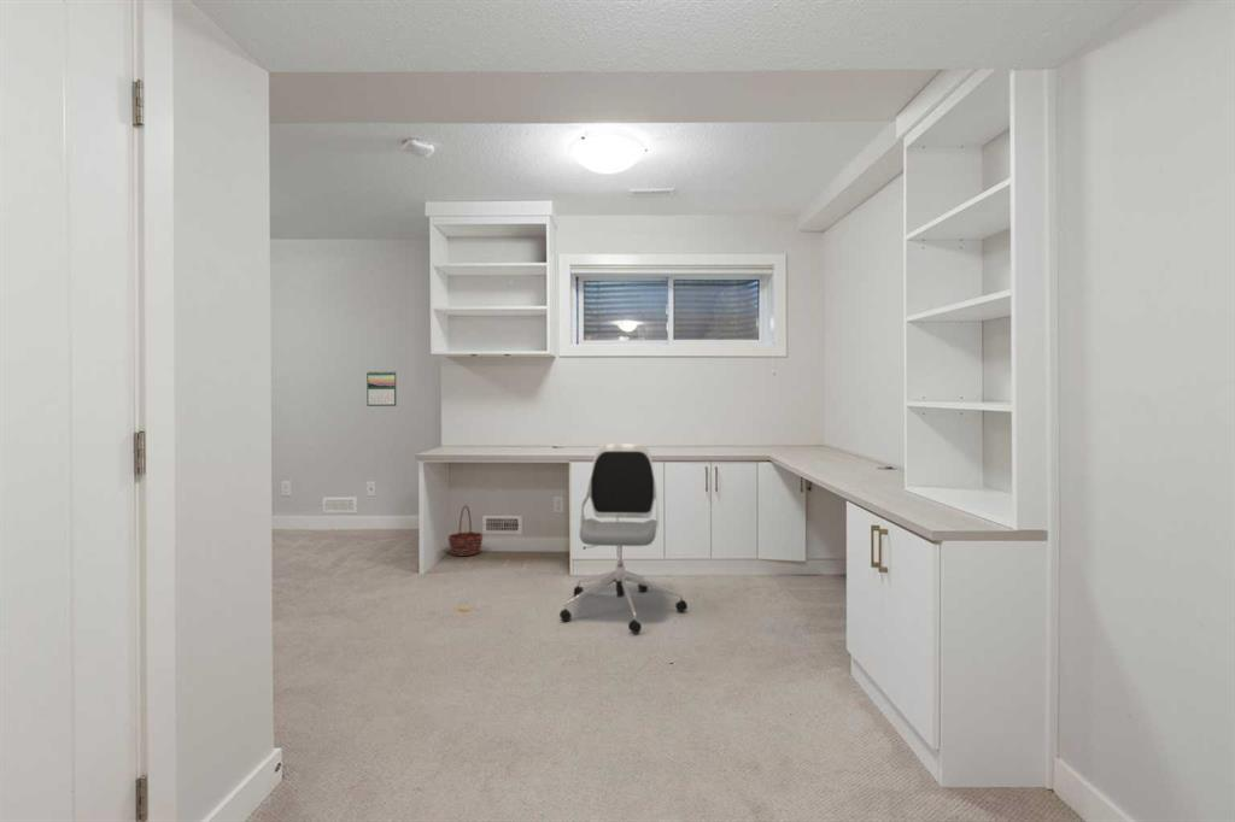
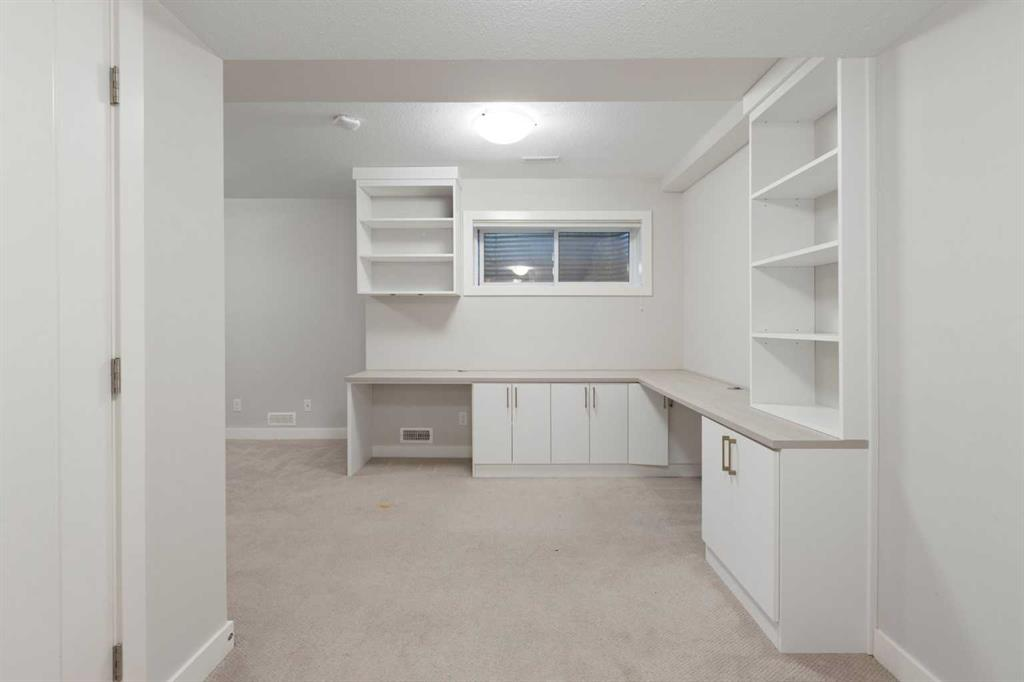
- office chair [558,444,689,635]
- calendar [365,370,398,407]
- basket [446,505,485,557]
